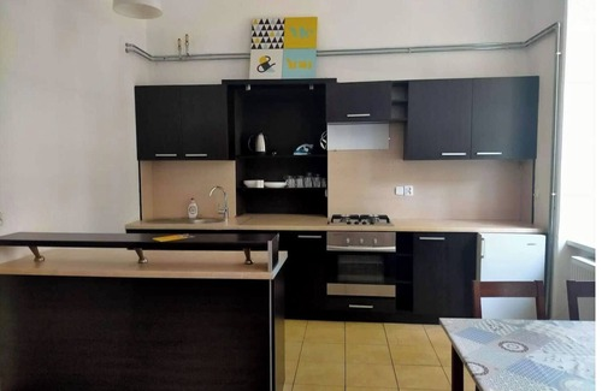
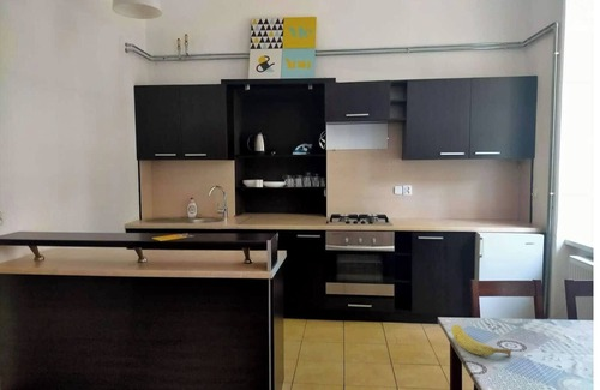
+ fruit [450,324,512,358]
